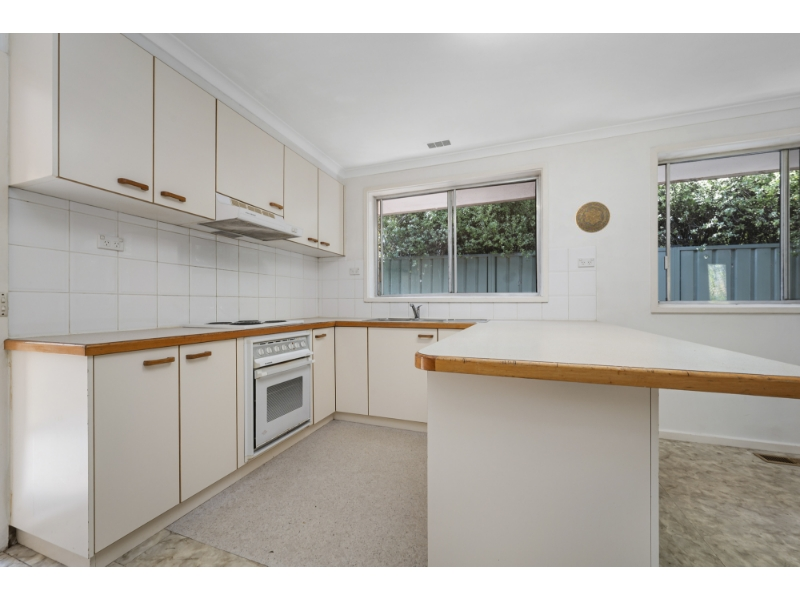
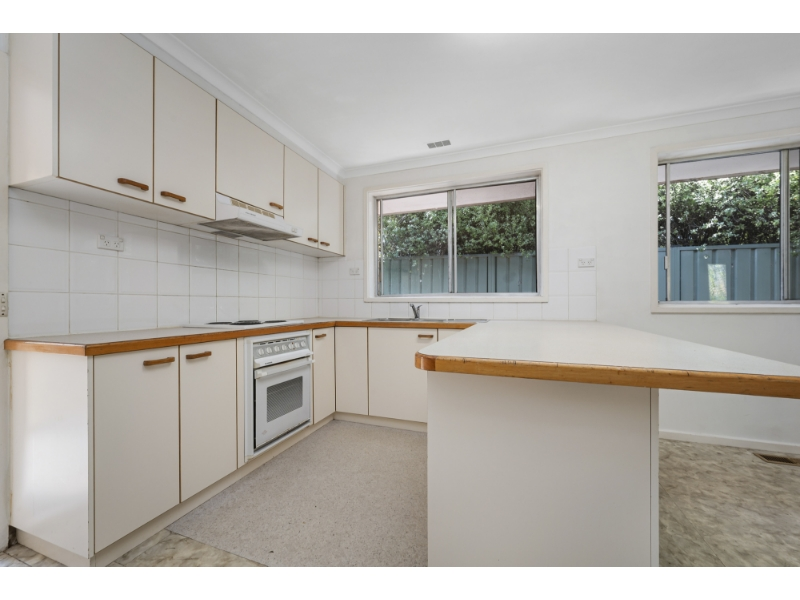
- decorative plate [574,201,611,234]
